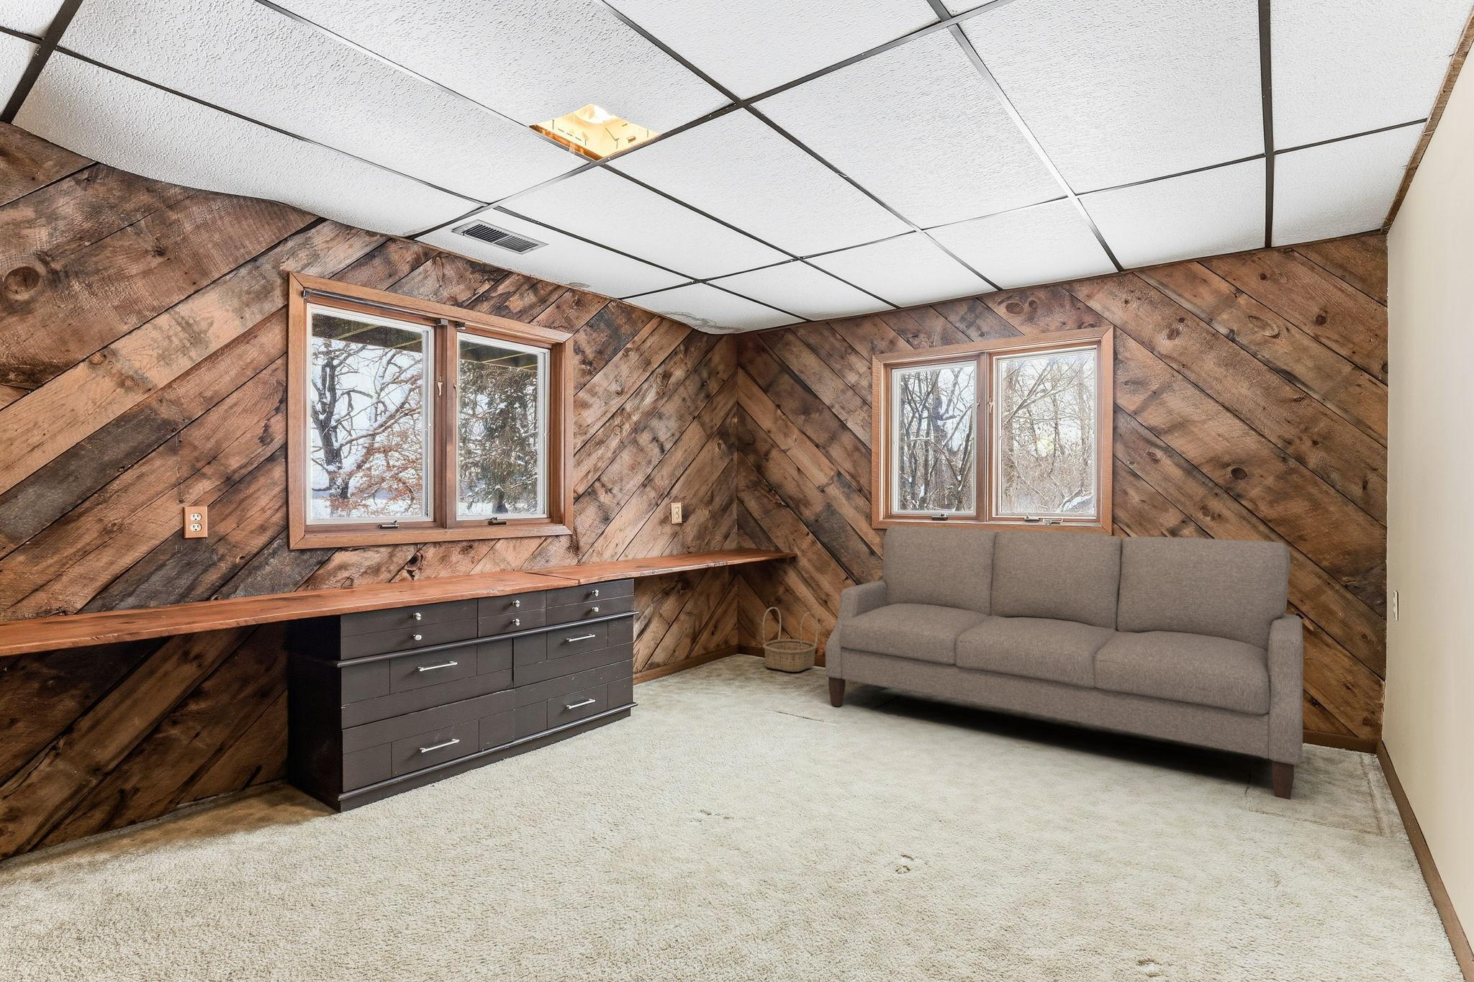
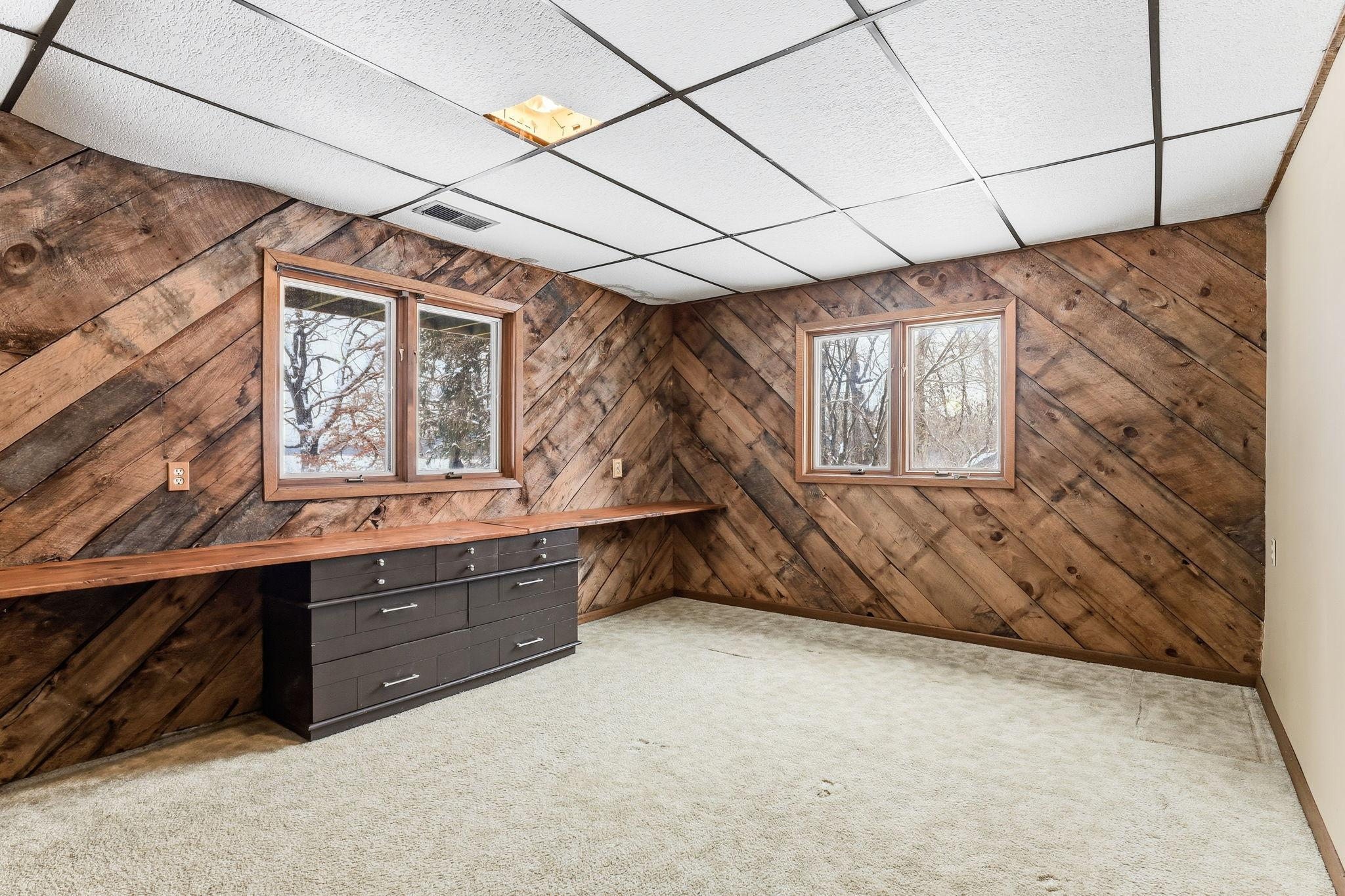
- sofa [825,525,1304,801]
- basket [762,606,819,673]
